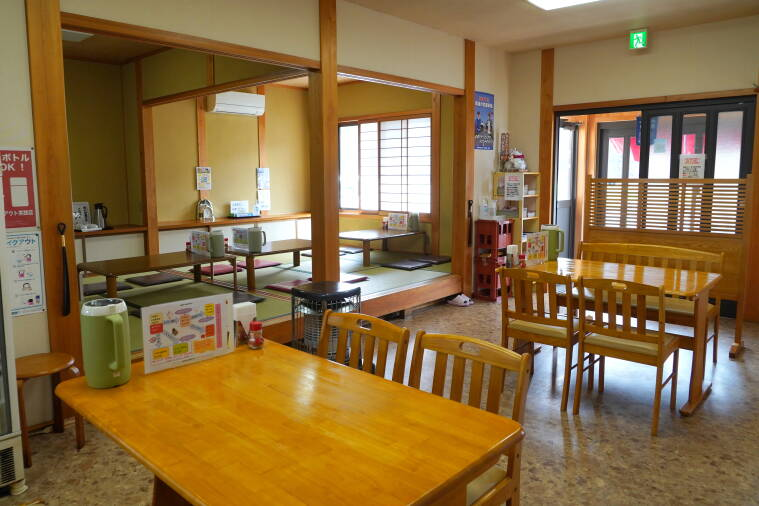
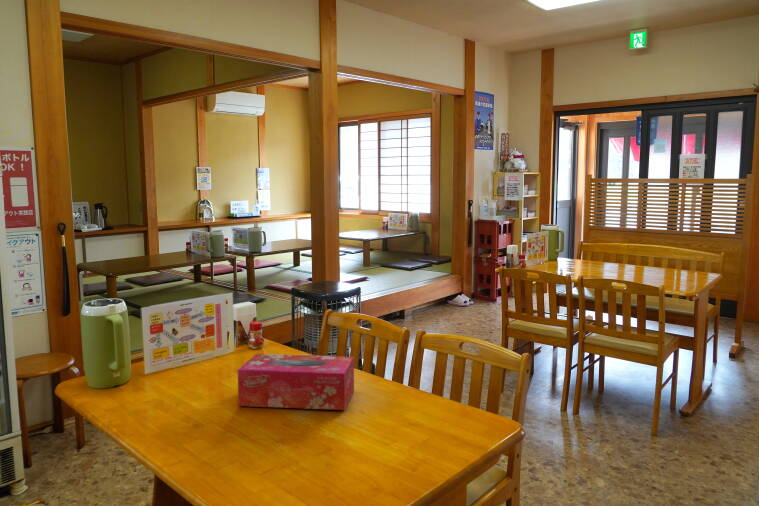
+ tissue box [237,353,355,411]
